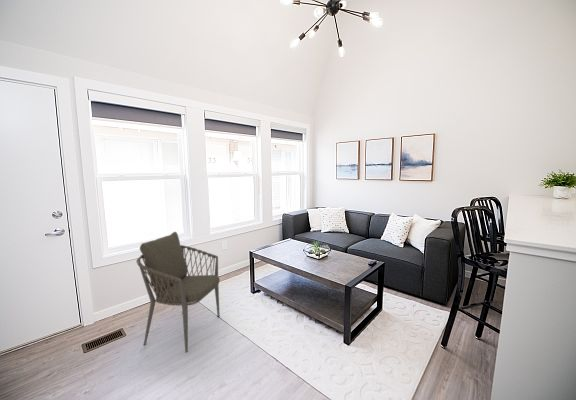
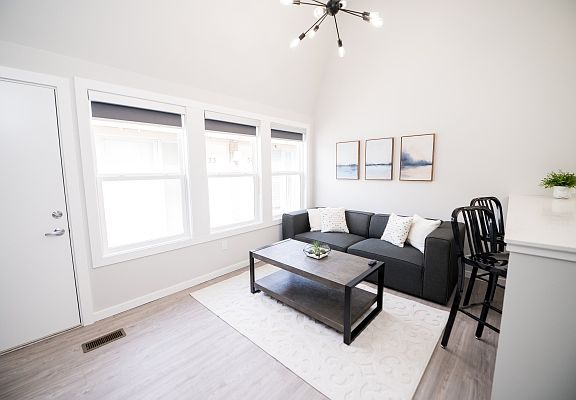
- armchair [135,231,221,354]
